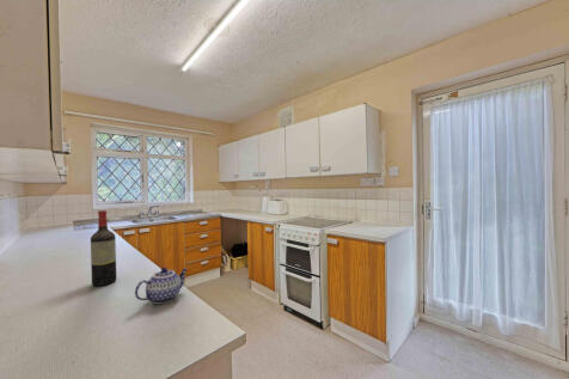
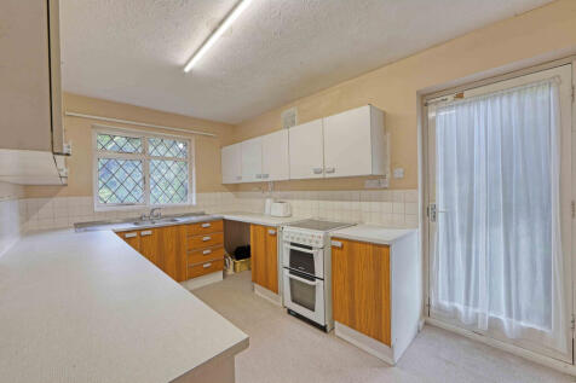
- teapot [134,267,189,305]
- wine bottle [90,209,117,287]
